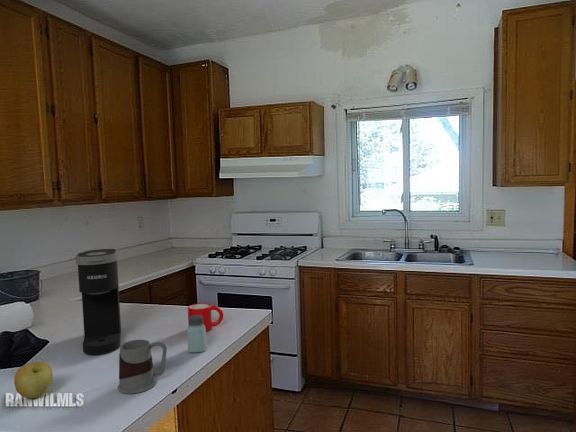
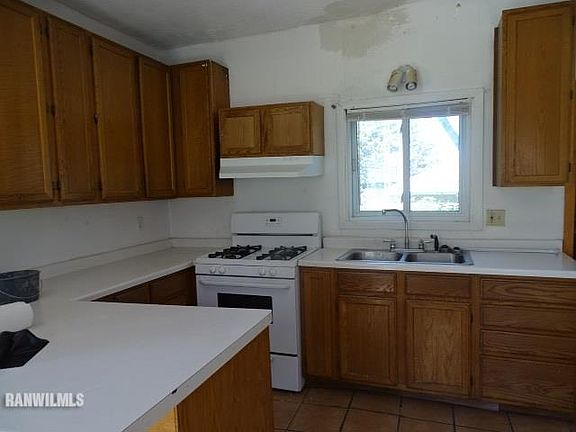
- coffee maker [75,248,122,356]
- mug [187,302,224,332]
- apple [13,361,54,399]
- saltshaker [186,315,207,354]
- mug [117,339,168,395]
